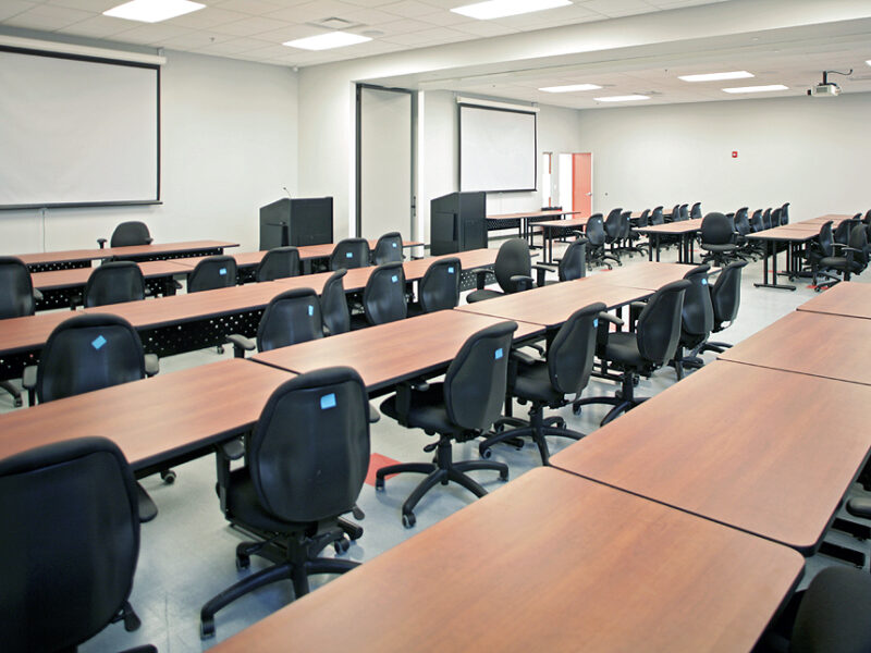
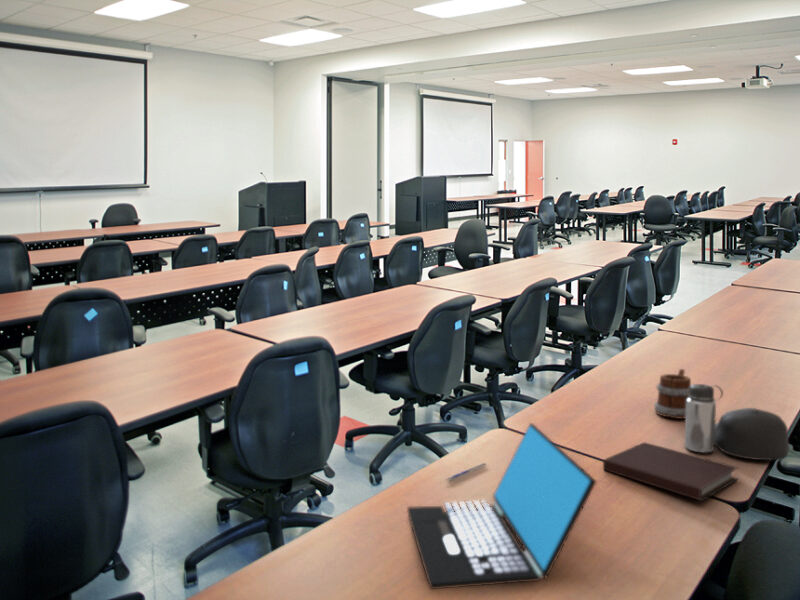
+ notebook [602,441,740,502]
+ pen [446,462,488,482]
+ water bottle [683,383,790,461]
+ laptop [406,422,597,590]
+ mug [653,368,692,420]
